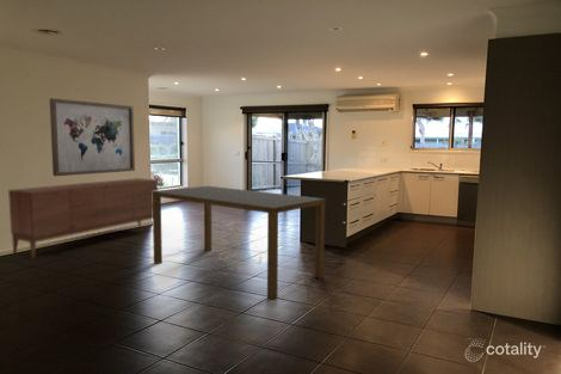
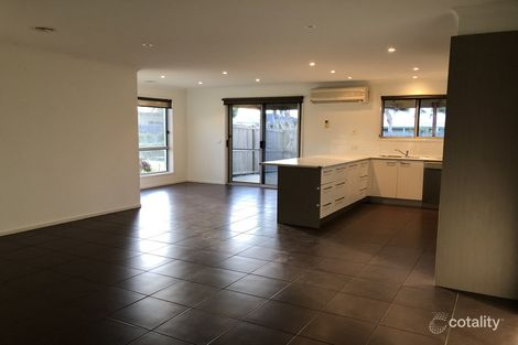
- dining table [152,185,326,301]
- wall art [49,97,136,177]
- sideboard [7,177,159,260]
